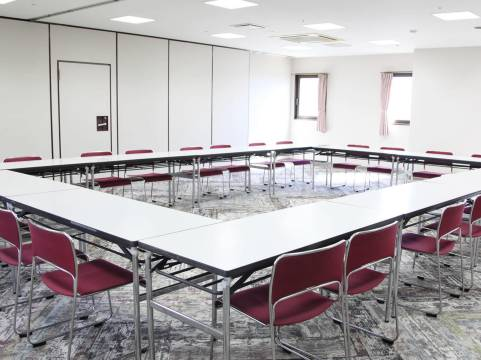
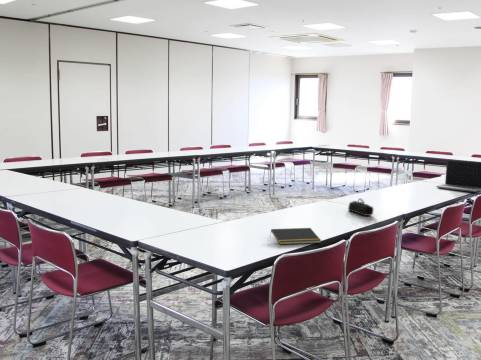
+ pencil case [347,197,375,217]
+ notepad [269,227,322,245]
+ laptop computer [435,159,481,193]
